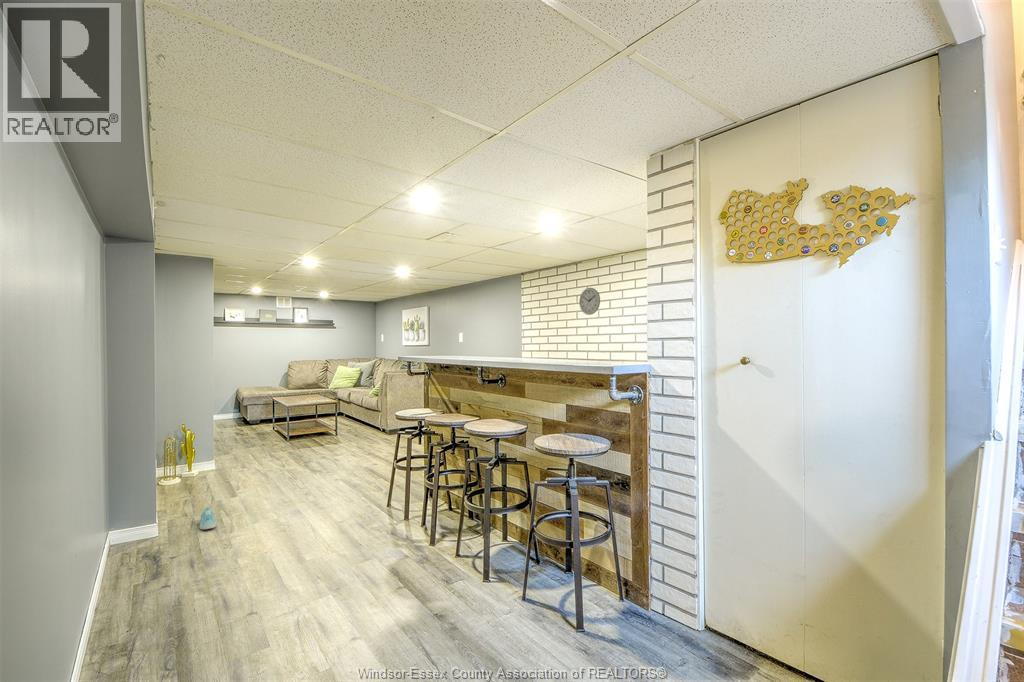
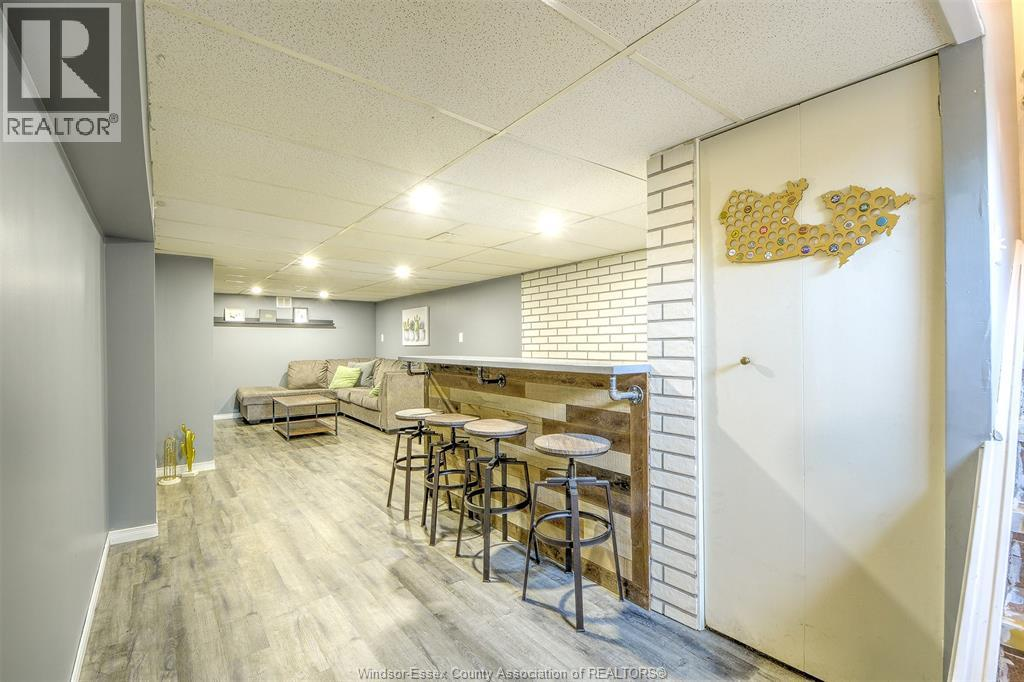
- sneaker [199,507,217,530]
- wall clock [578,287,601,316]
